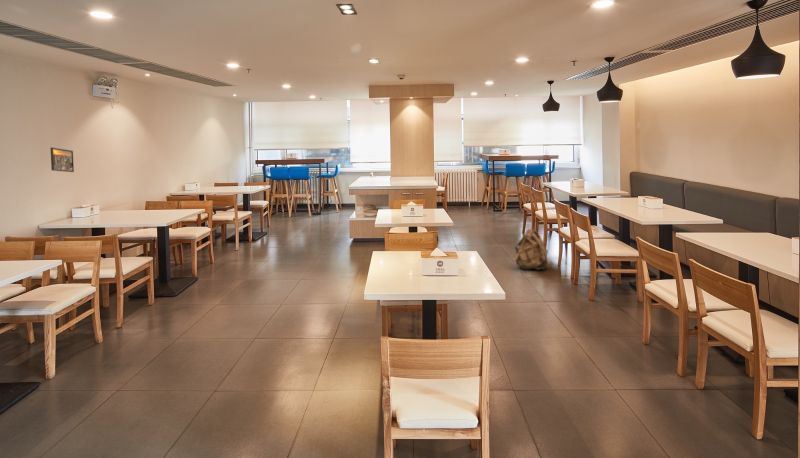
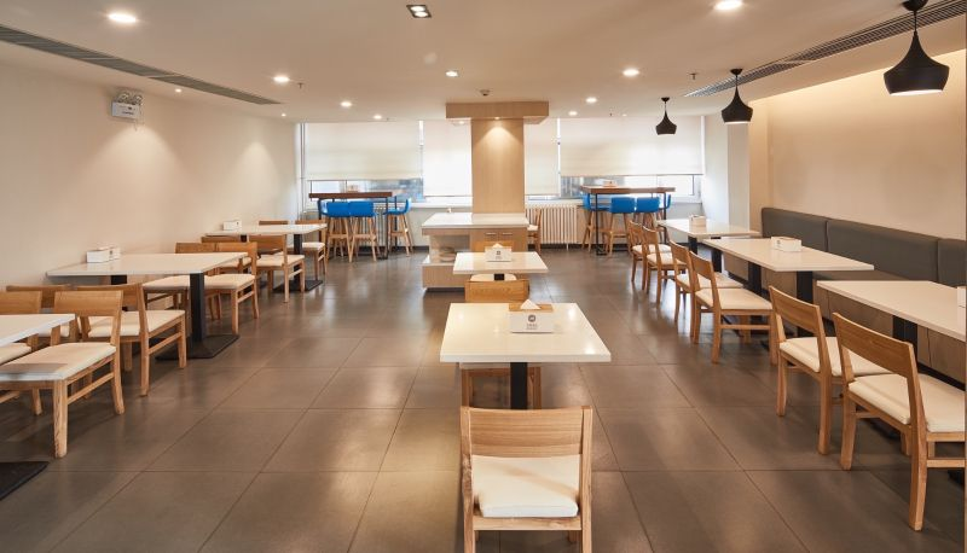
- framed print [49,147,75,173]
- backpack [514,226,549,270]
